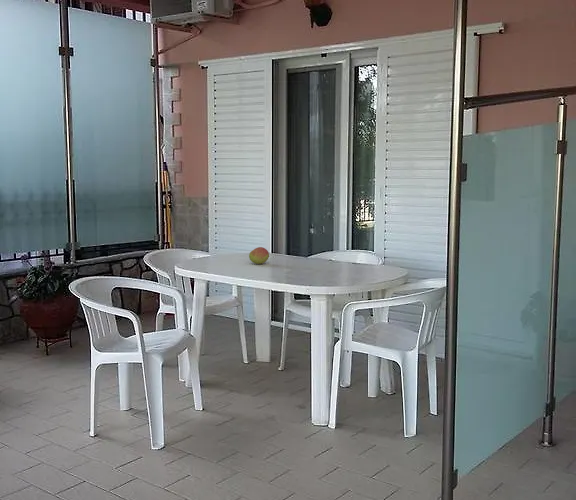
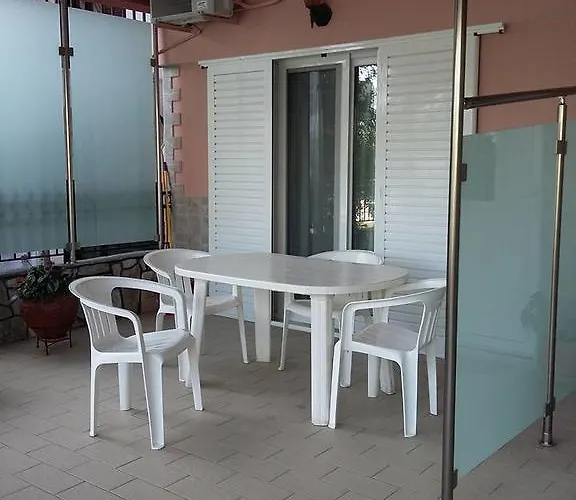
- fruit [248,246,270,265]
